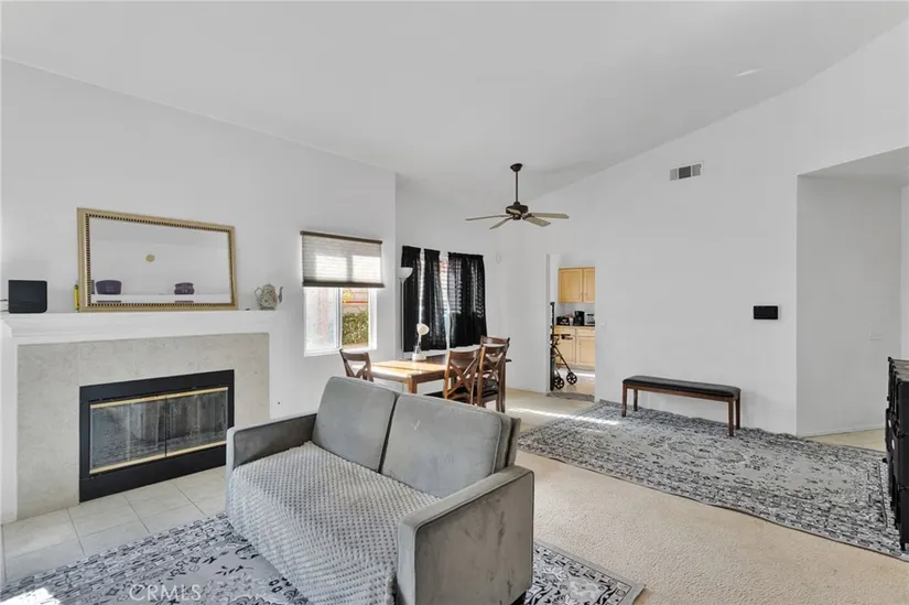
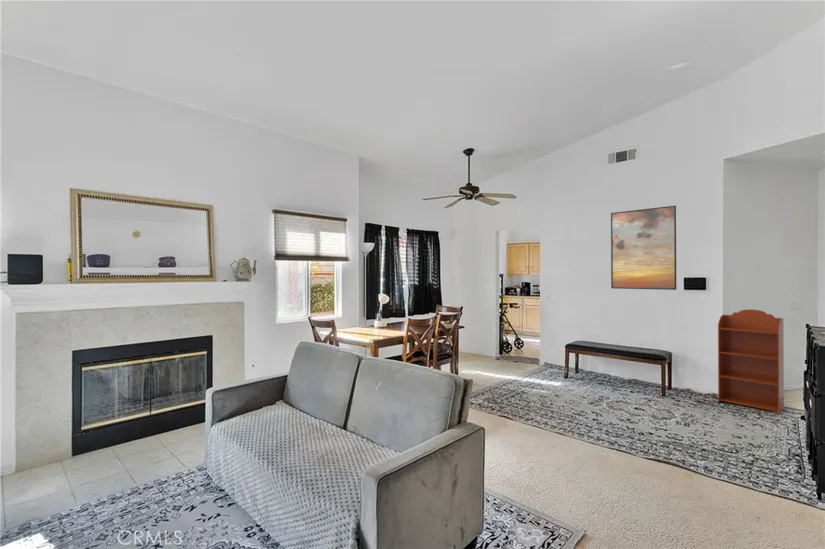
+ bookcase [716,308,785,416]
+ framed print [610,205,677,291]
